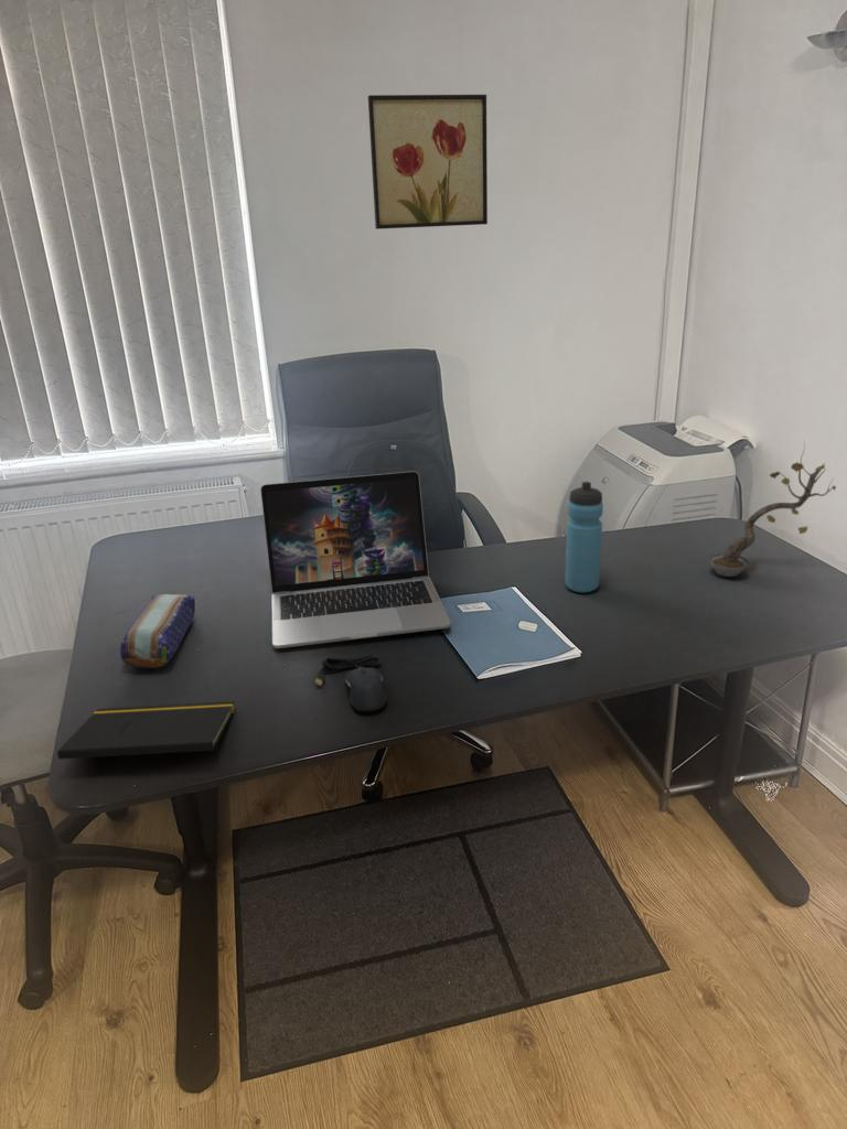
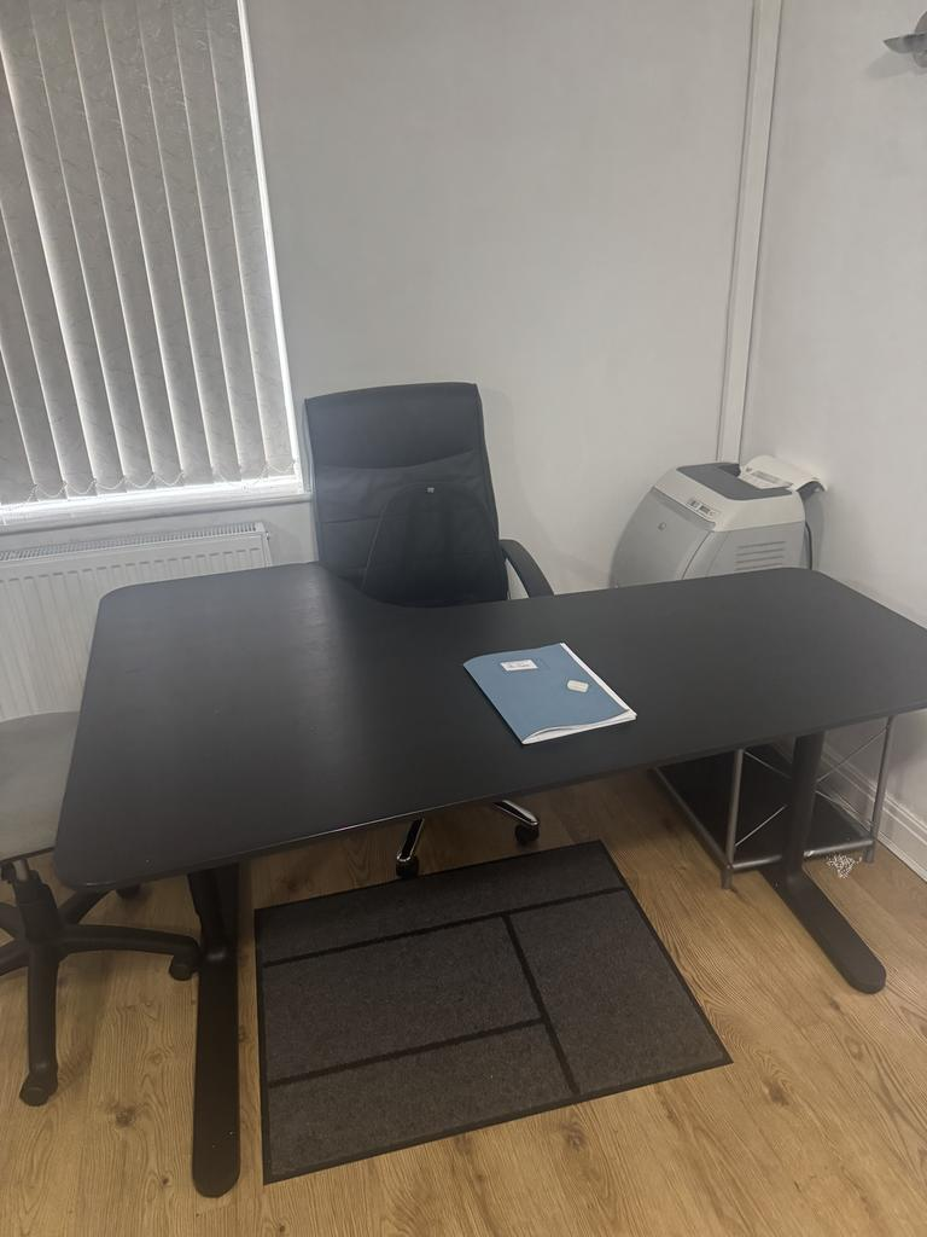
- computer mouse [313,654,388,712]
- plant [708,439,837,578]
- water bottle [564,481,604,594]
- laptop [259,470,452,649]
- pencil case [119,593,196,669]
- notepad [56,700,236,768]
- wall art [367,94,489,230]
